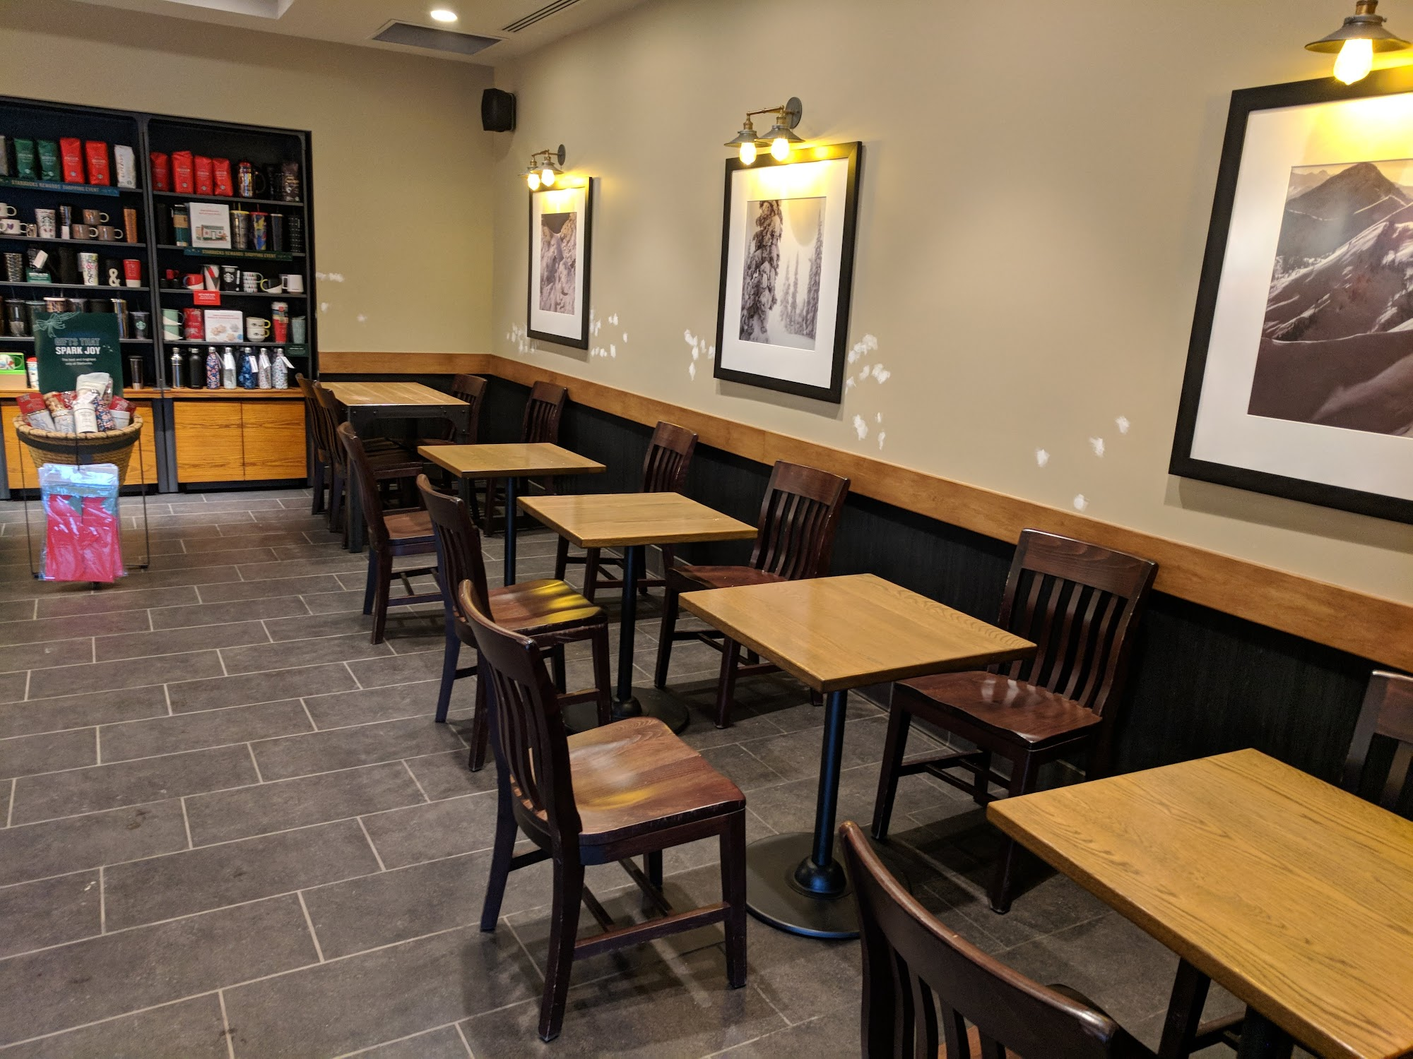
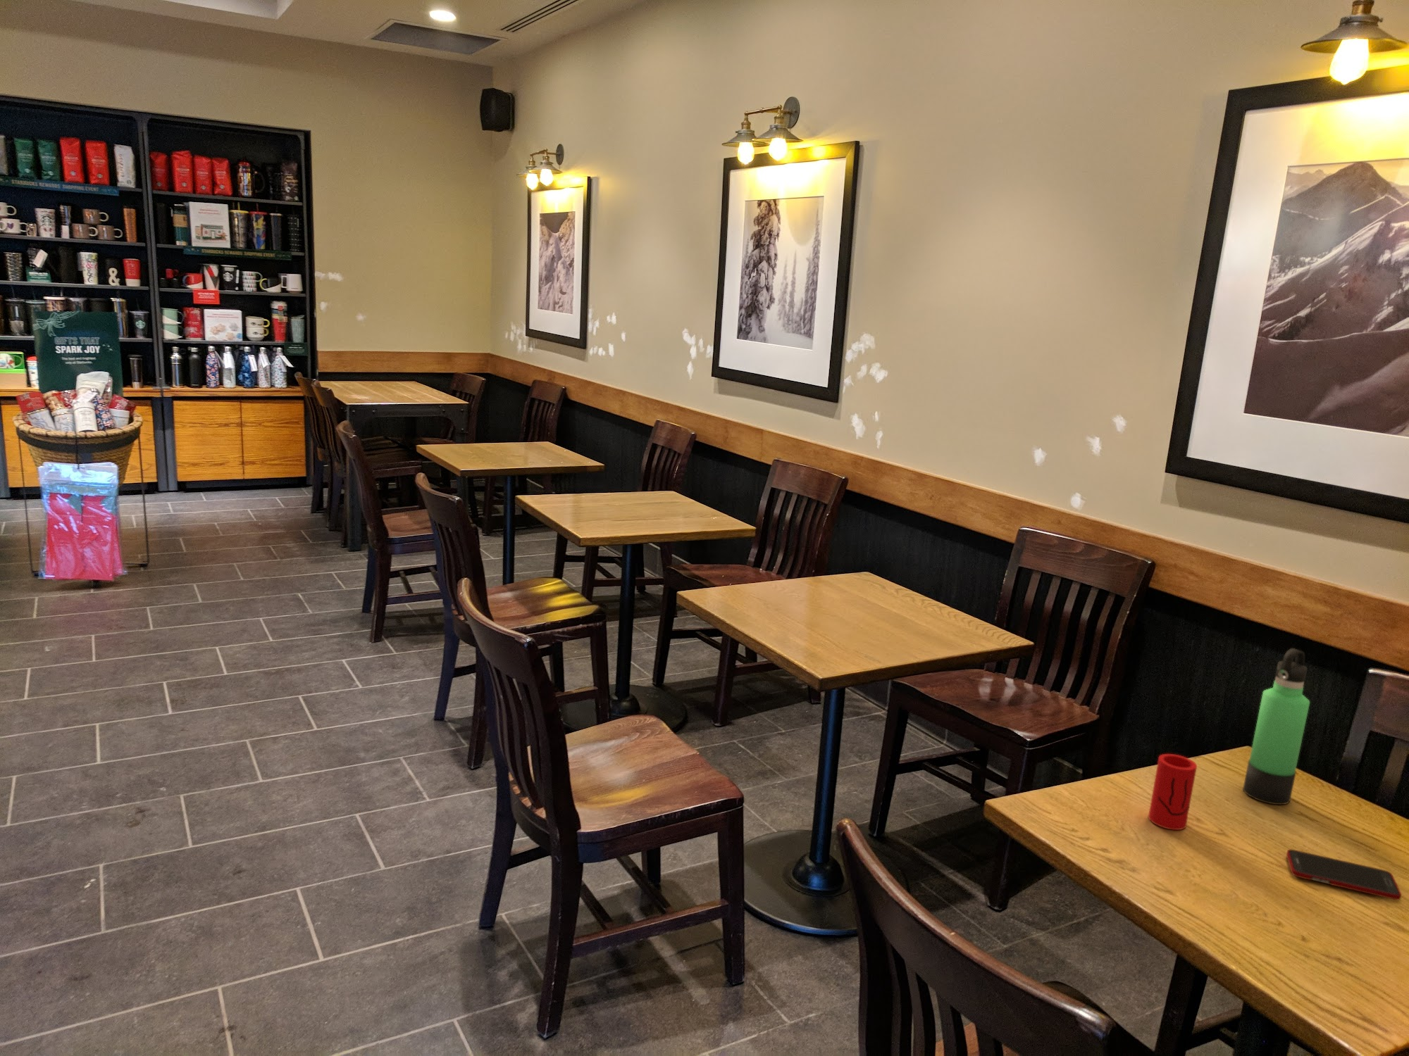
+ thermos bottle [1243,648,1310,805]
+ cell phone [1286,849,1402,901]
+ cup [1147,753,1197,831]
